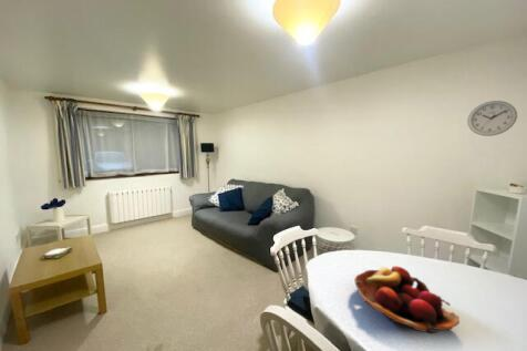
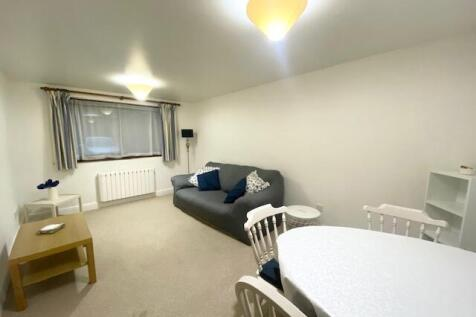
- wall clock [466,100,518,137]
- fruit basket [353,265,461,334]
